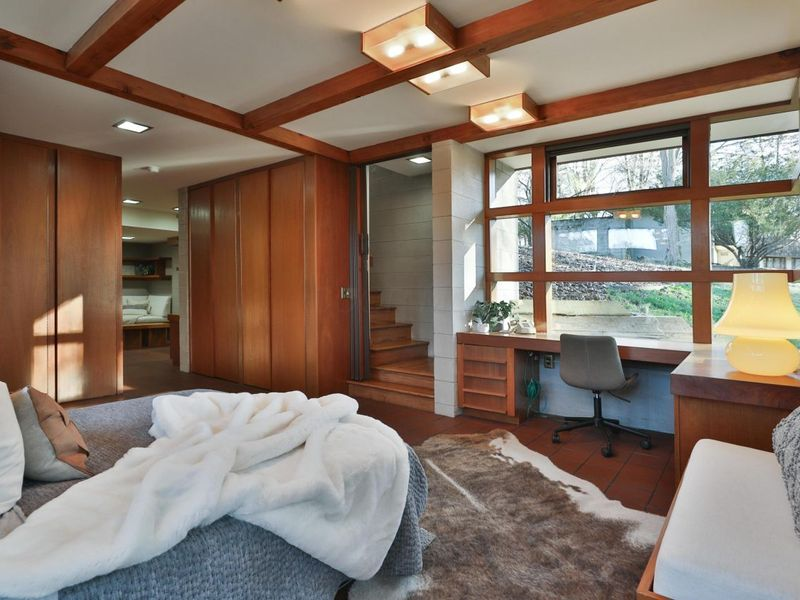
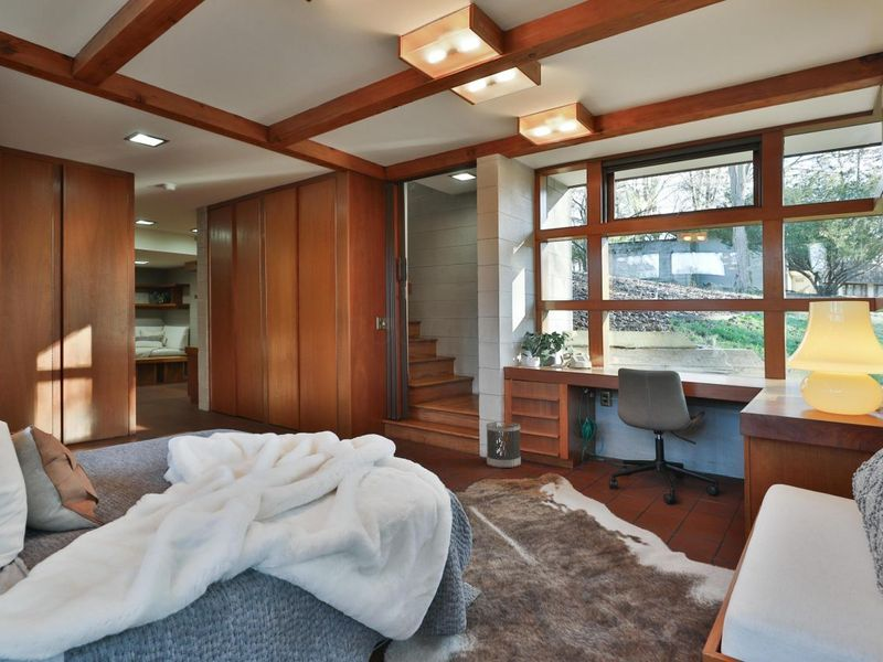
+ wastebasket [486,421,522,469]
